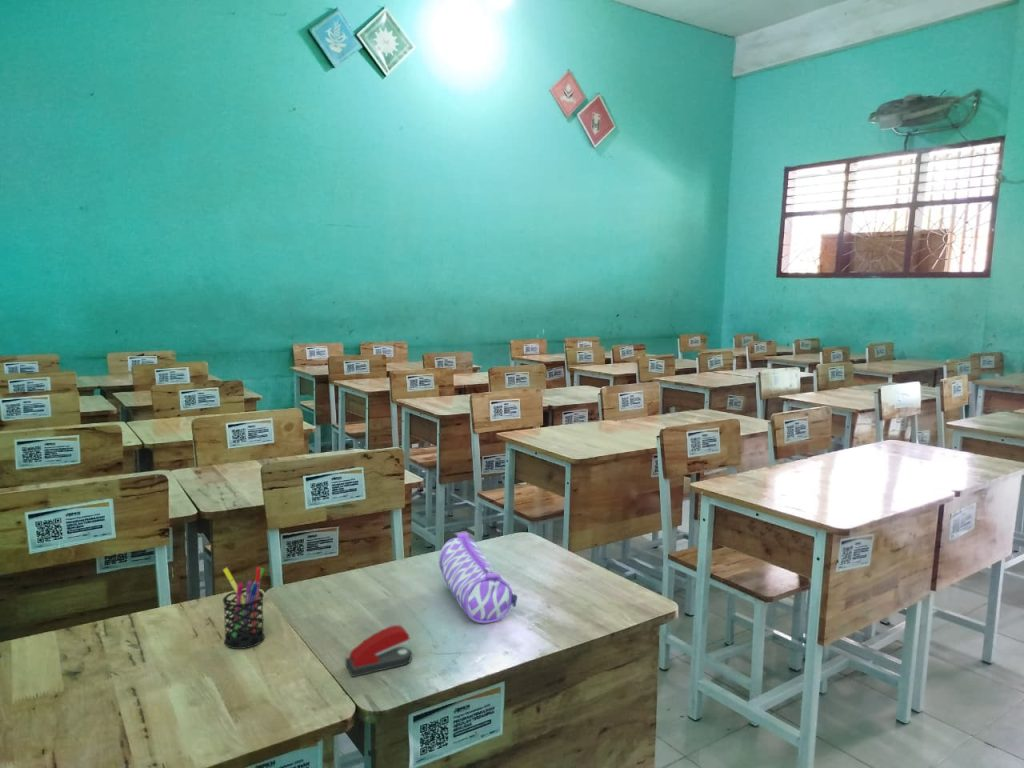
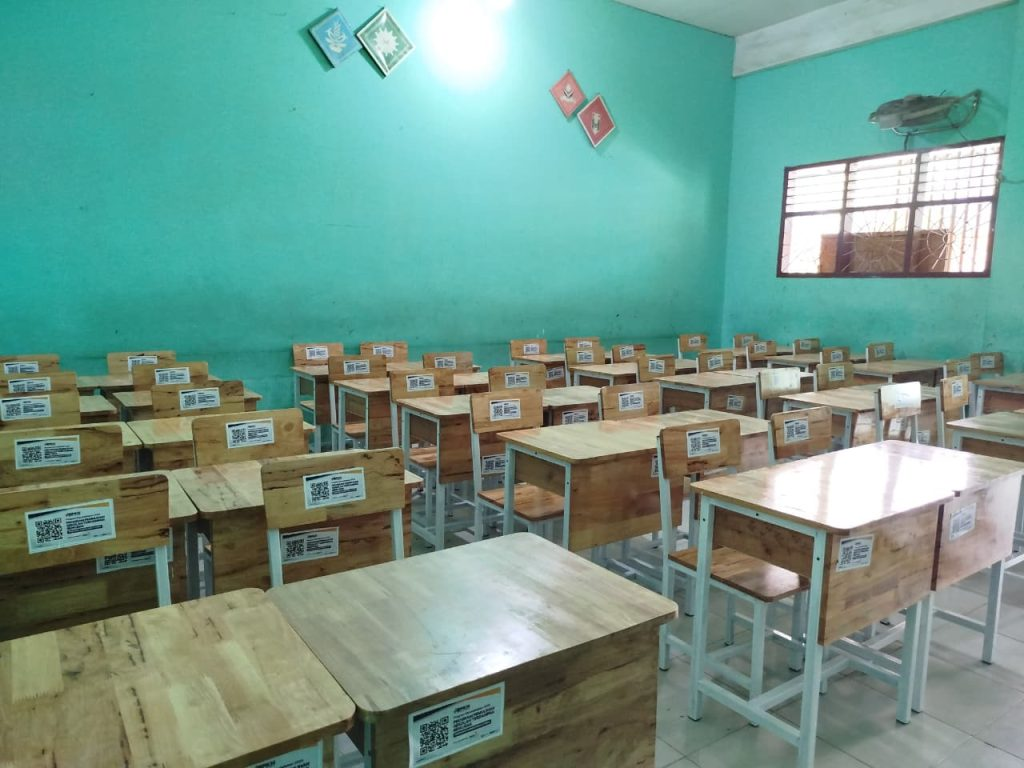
- pencil case [438,531,518,625]
- stapler [345,624,413,678]
- pen holder [222,566,266,650]
